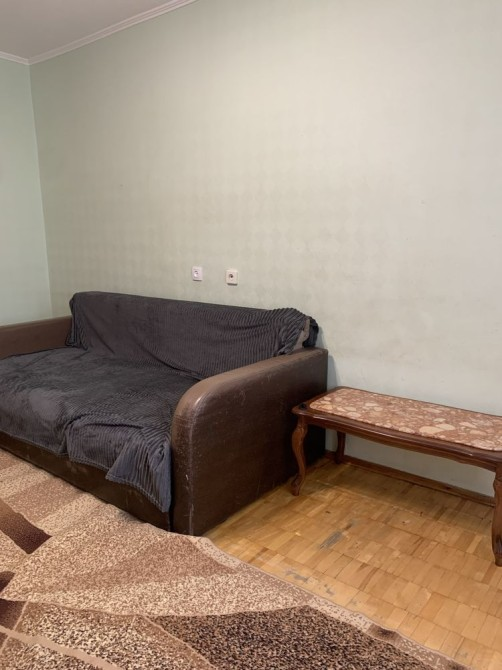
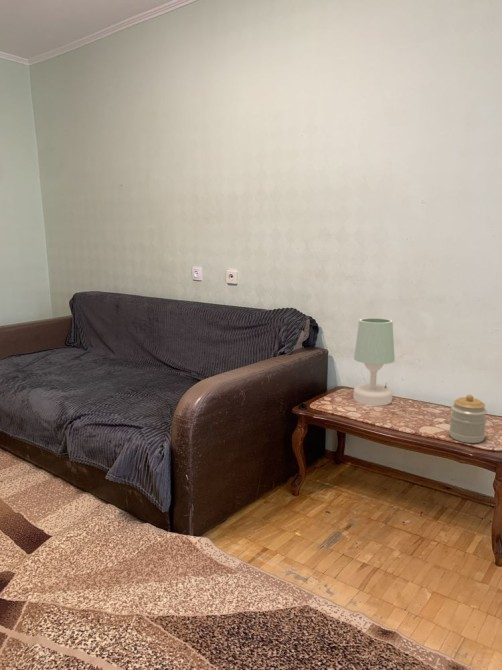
+ jar [448,394,488,444]
+ table lamp [352,317,396,407]
